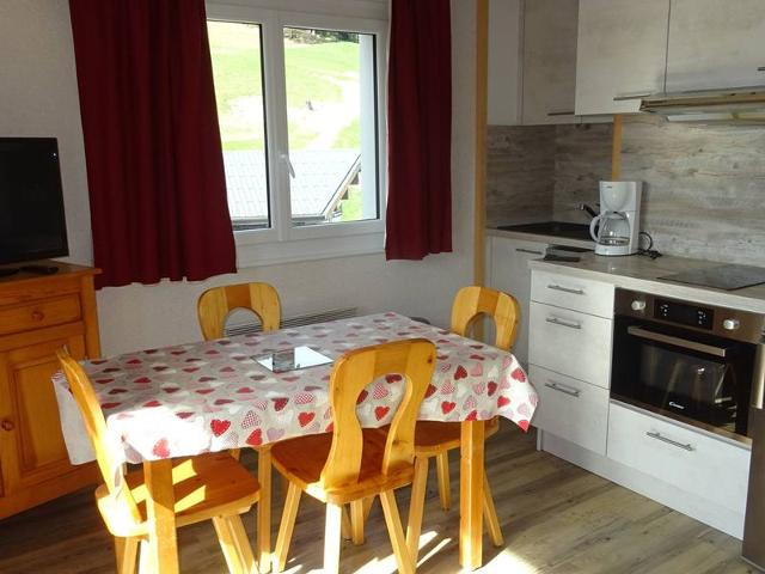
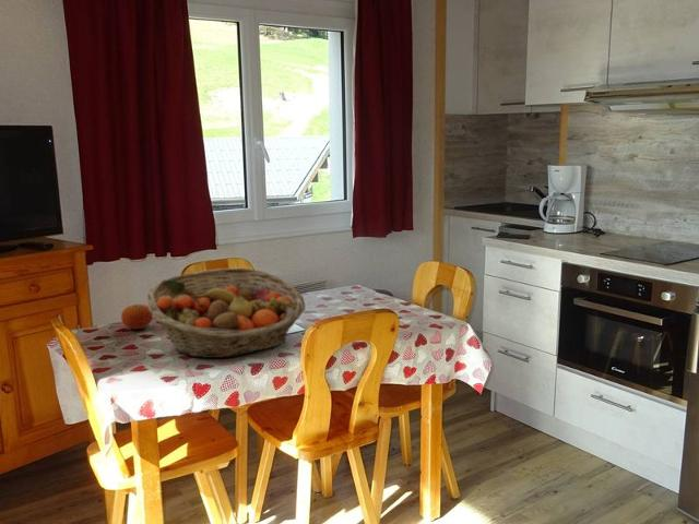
+ fruit basket [146,266,306,359]
+ fruit [120,303,154,330]
